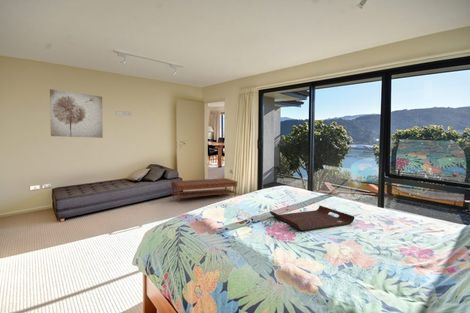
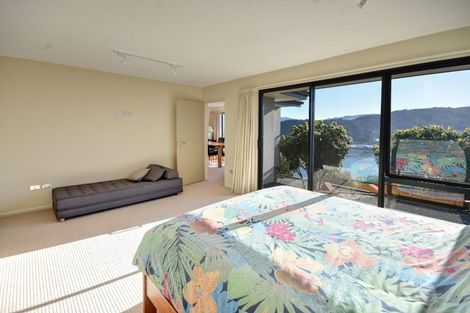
- coffee table [170,177,239,204]
- serving tray [269,205,355,232]
- wall art [49,88,104,139]
